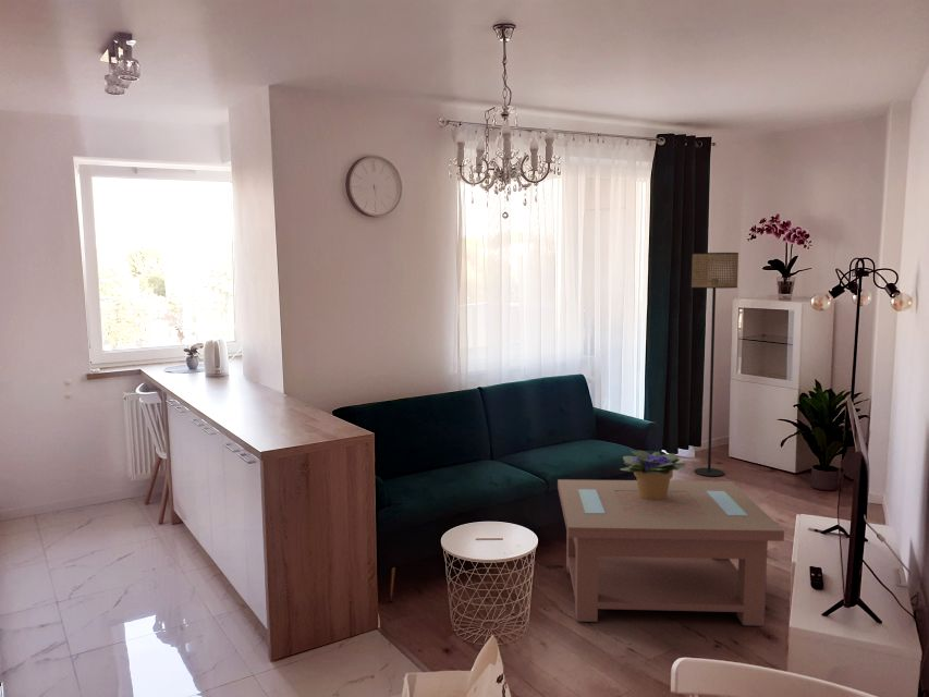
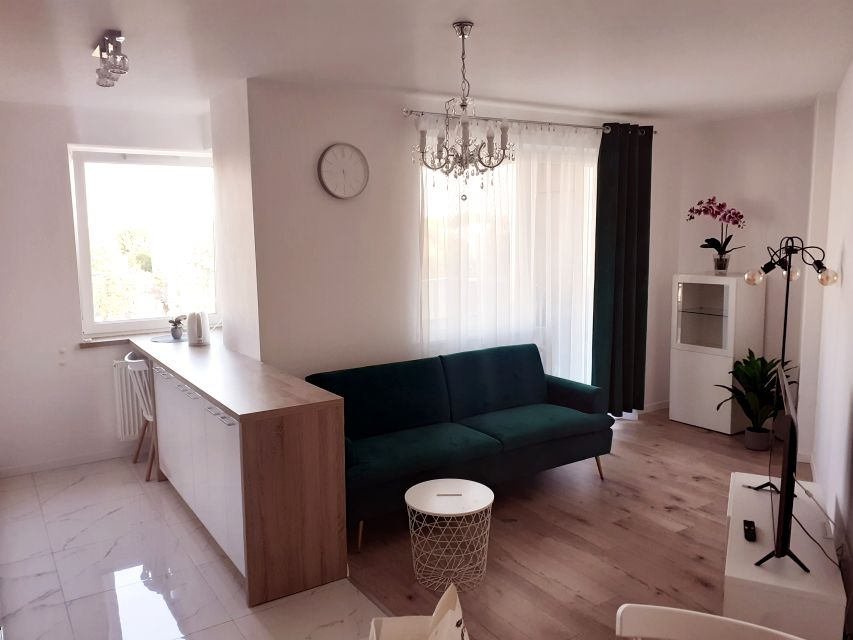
- coffee table [557,478,785,627]
- potted flower [620,449,687,500]
- floor lamp [690,252,739,477]
